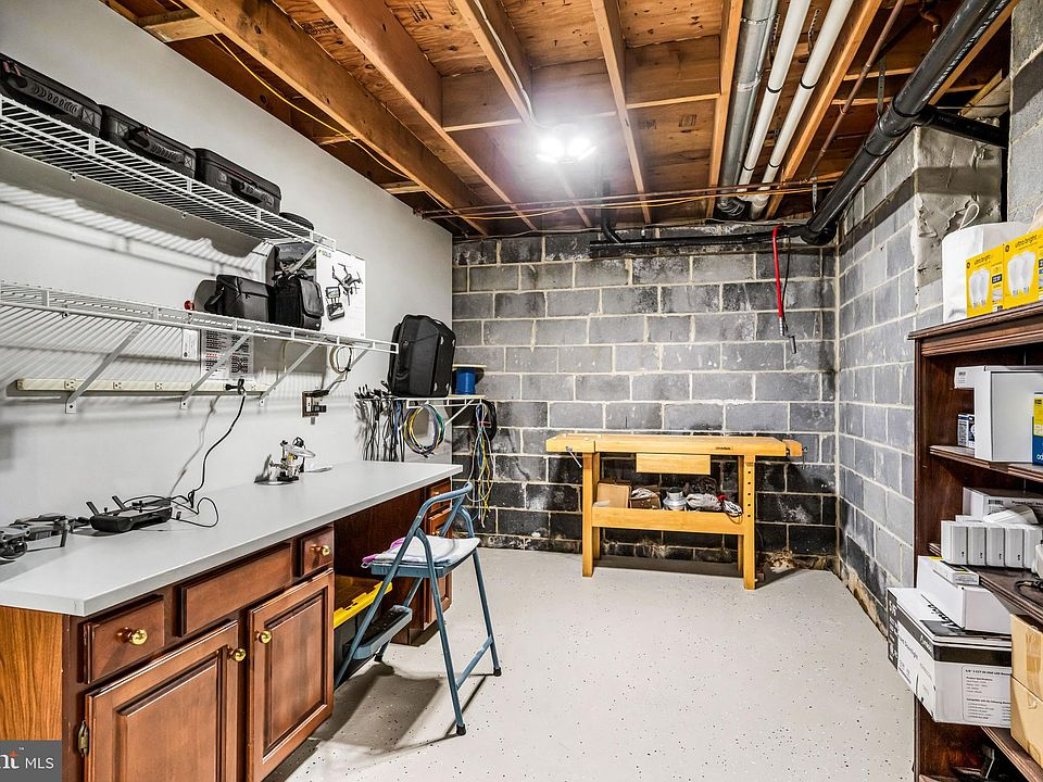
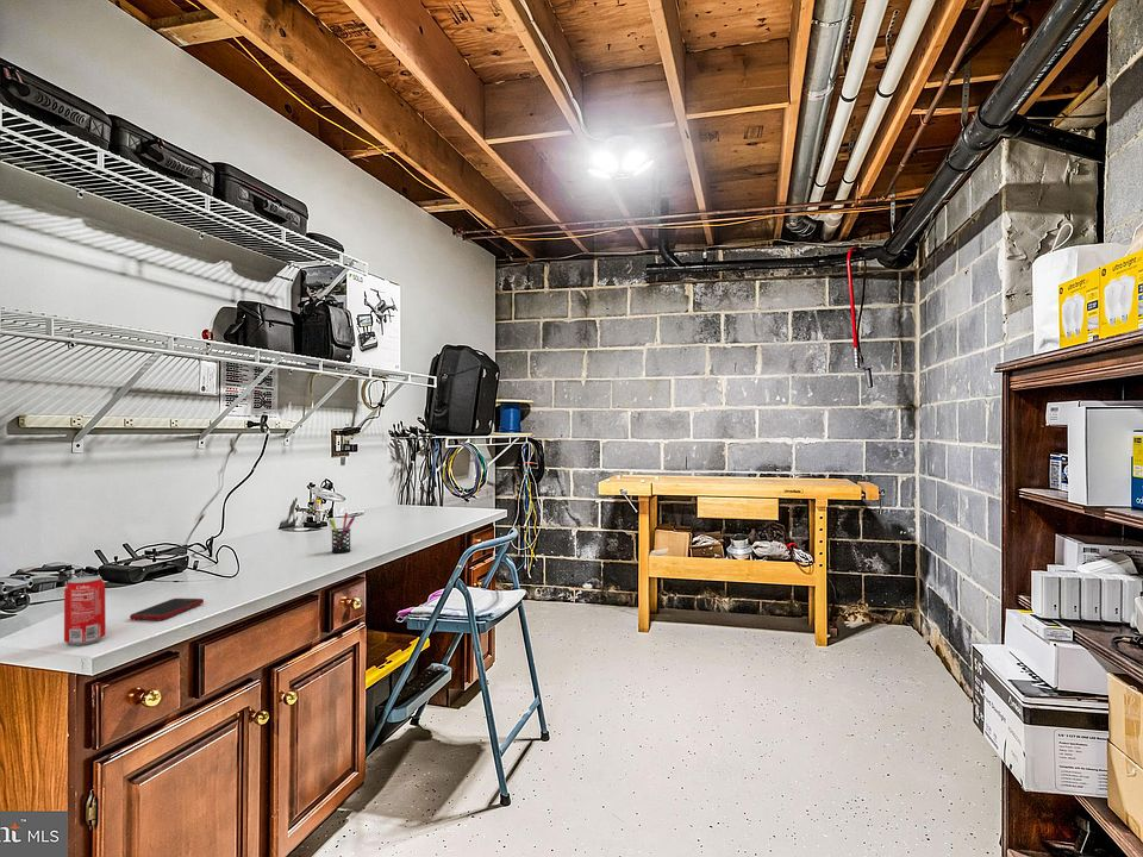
+ beverage can [63,575,107,646]
+ cell phone [129,598,205,621]
+ pen holder [327,512,356,555]
